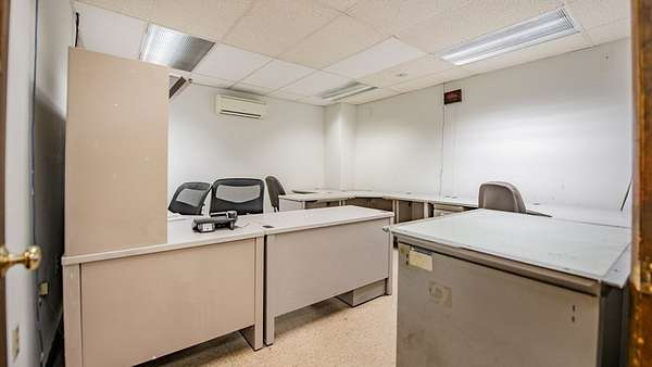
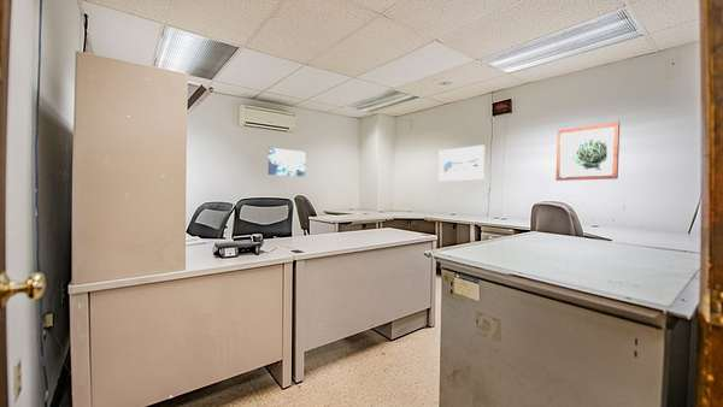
+ wall art [268,147,307,178]
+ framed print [437,143,486,182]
+ wall art [556,120,621,182]
